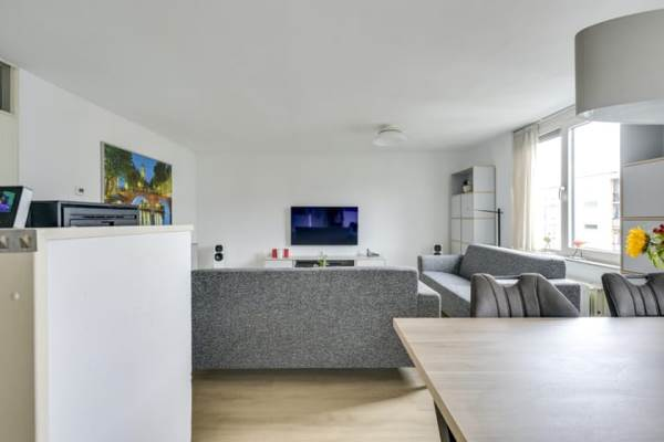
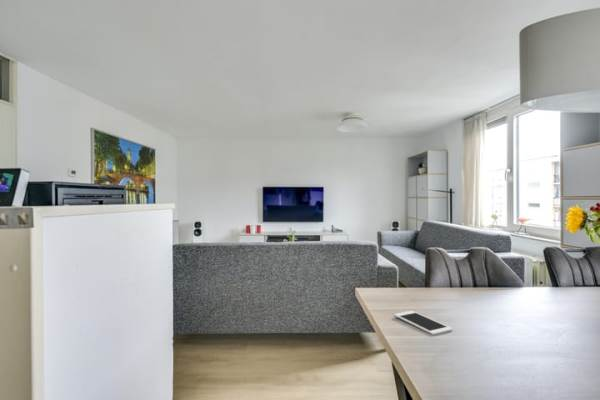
+ cell phone [393,310,453,336]
